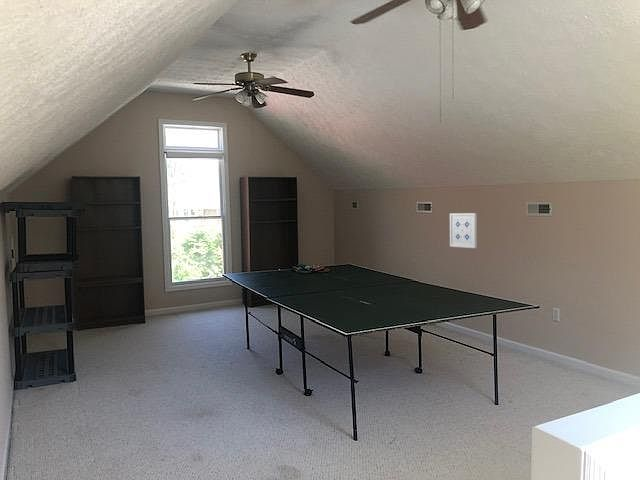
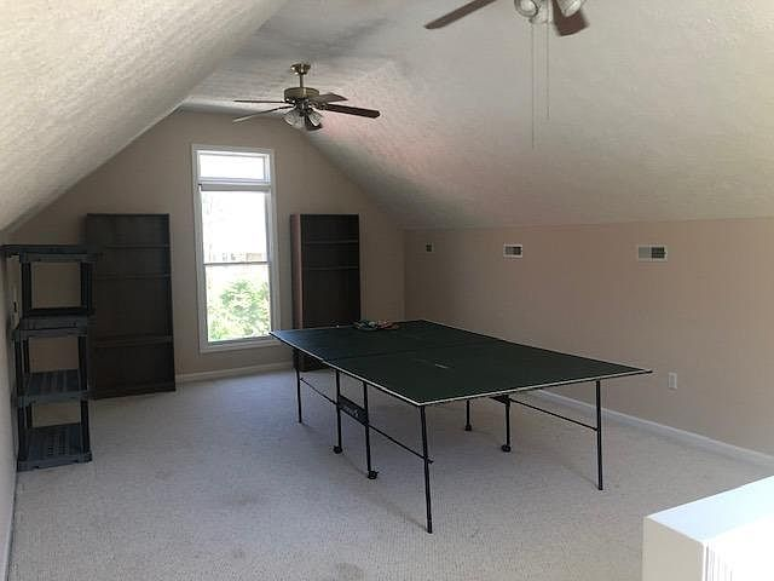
- wall art [449,212,478,249]
